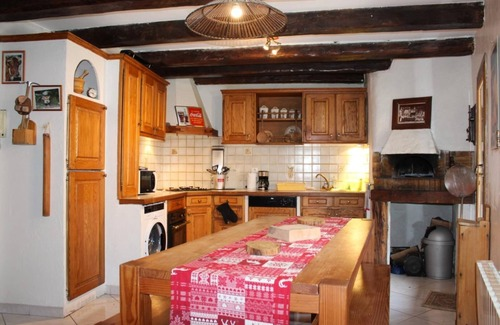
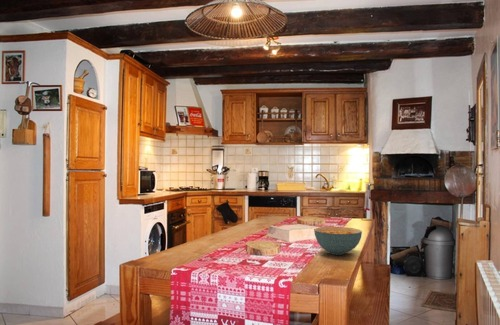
+ cereal bowl [313,226,363,256]
